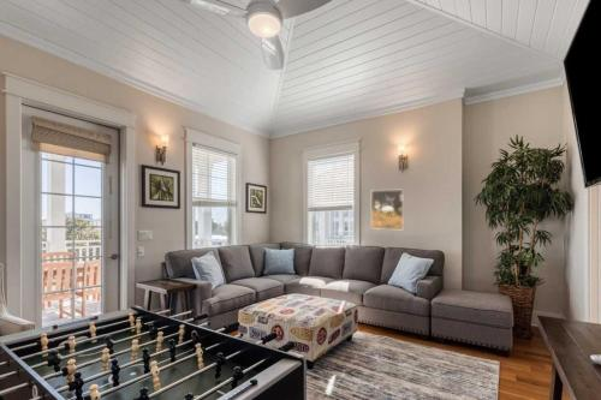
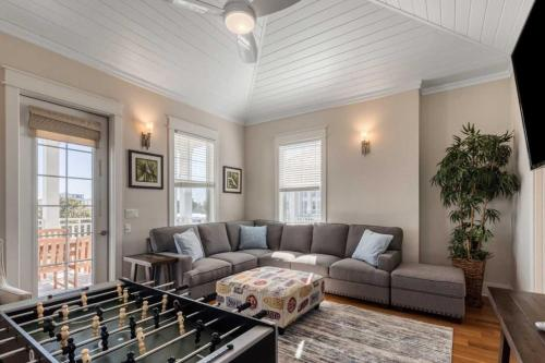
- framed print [370,189,405,231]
